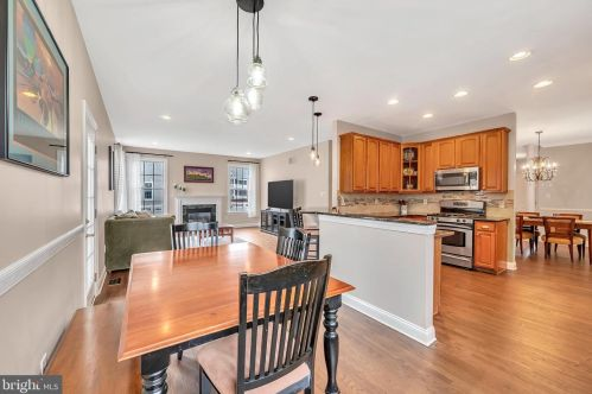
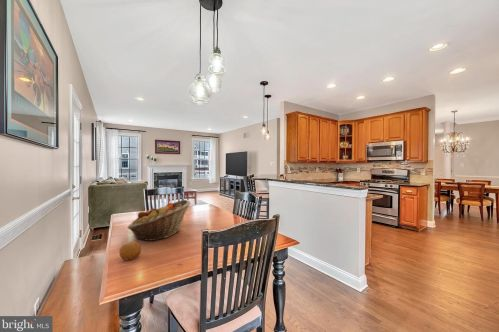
+ fruit basket [127,199,191,242]
+ fruit [118,241,142,261]
